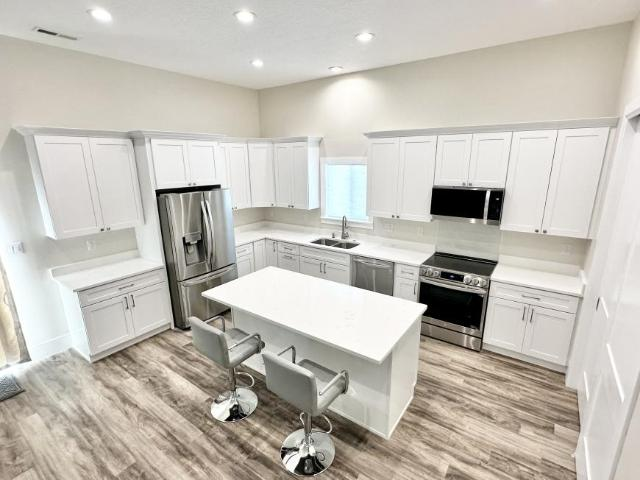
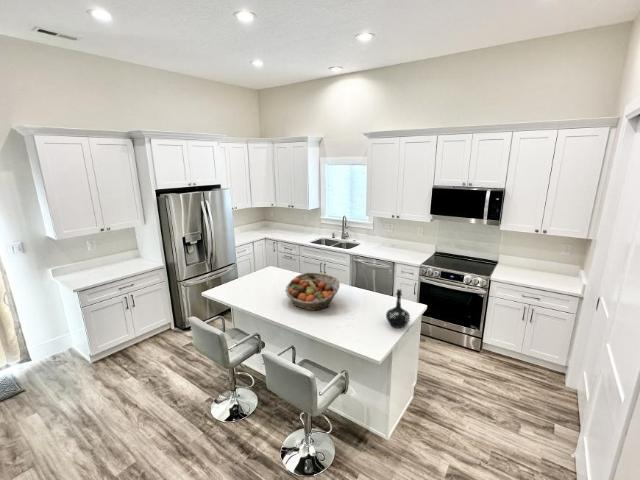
+ fruit basket [284,272,341,311]
+ bottle [385,288,411,329]
